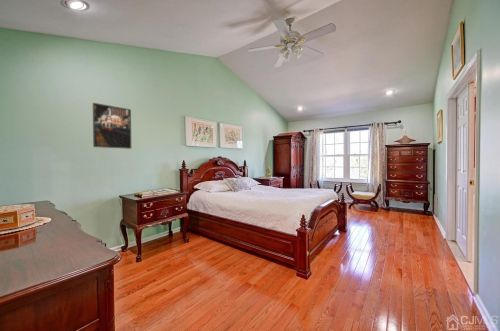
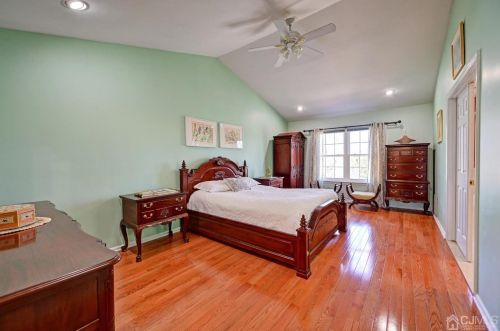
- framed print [92,102,132,150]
